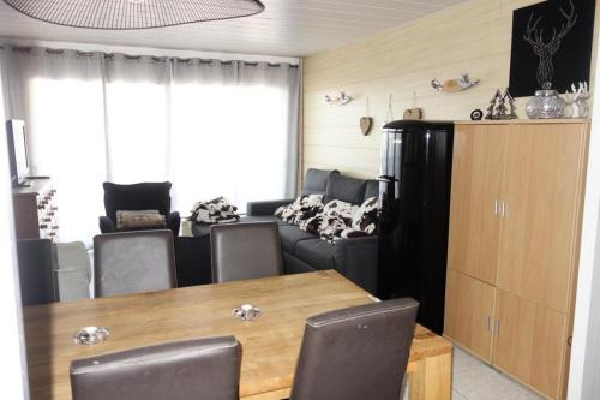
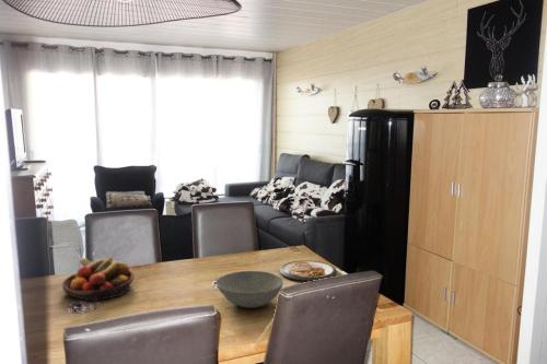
+ bowl [214,270,284,309]
+ dish [279,259,338,282]
+ fruit bowl [61,256,136,302]
